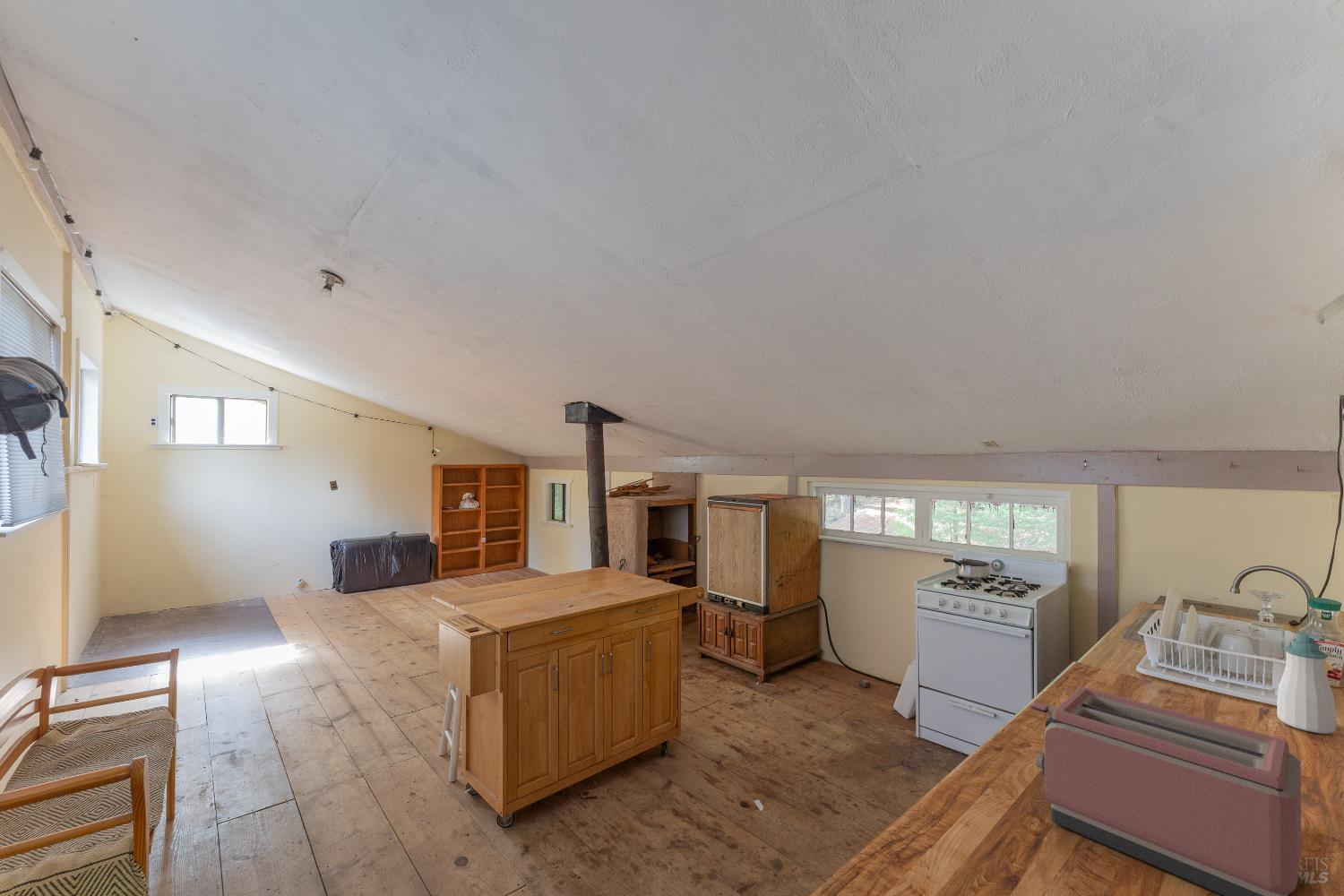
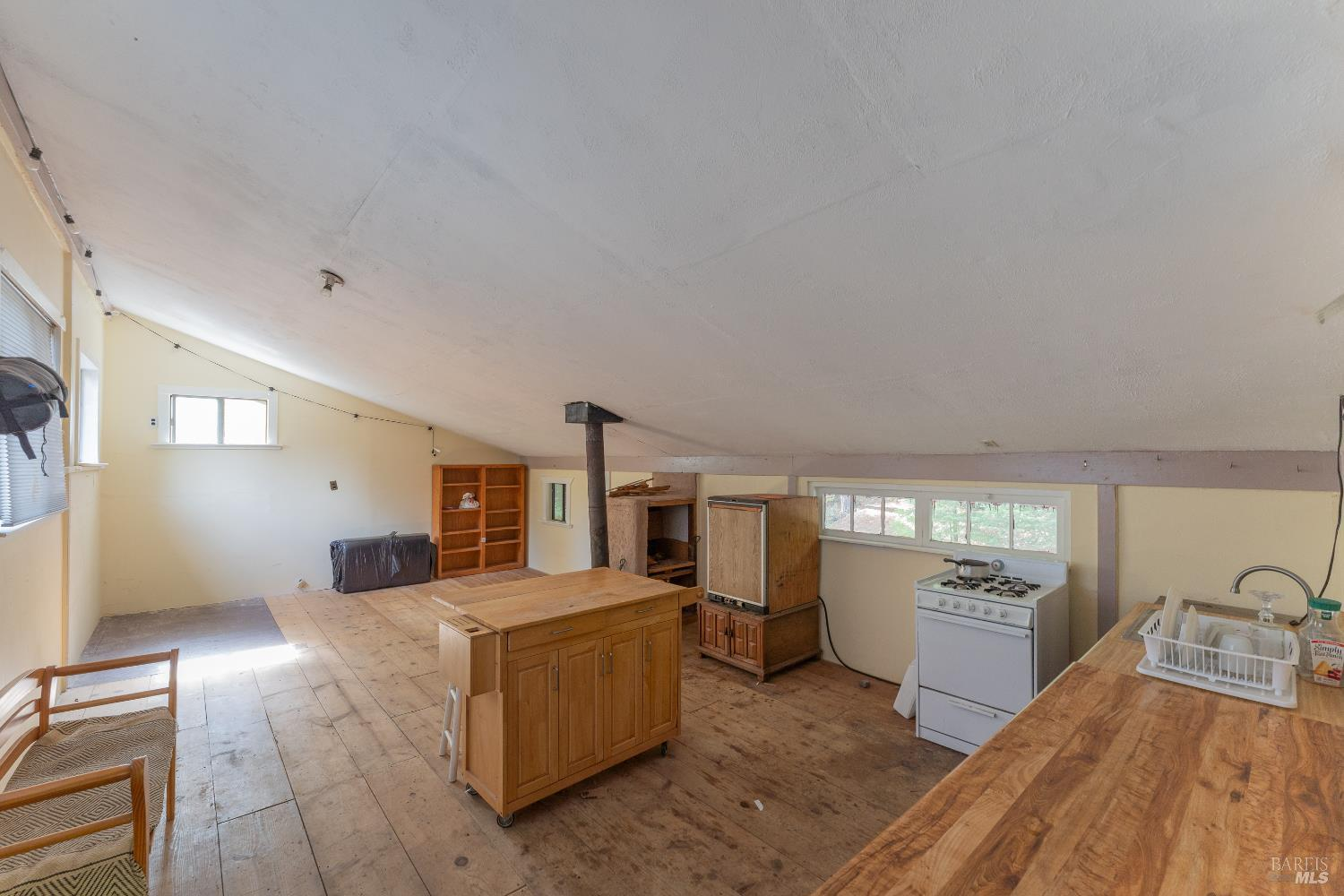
- toaster [1030,686,1302,896]
- soap bottle [1276,631,1337,735]
